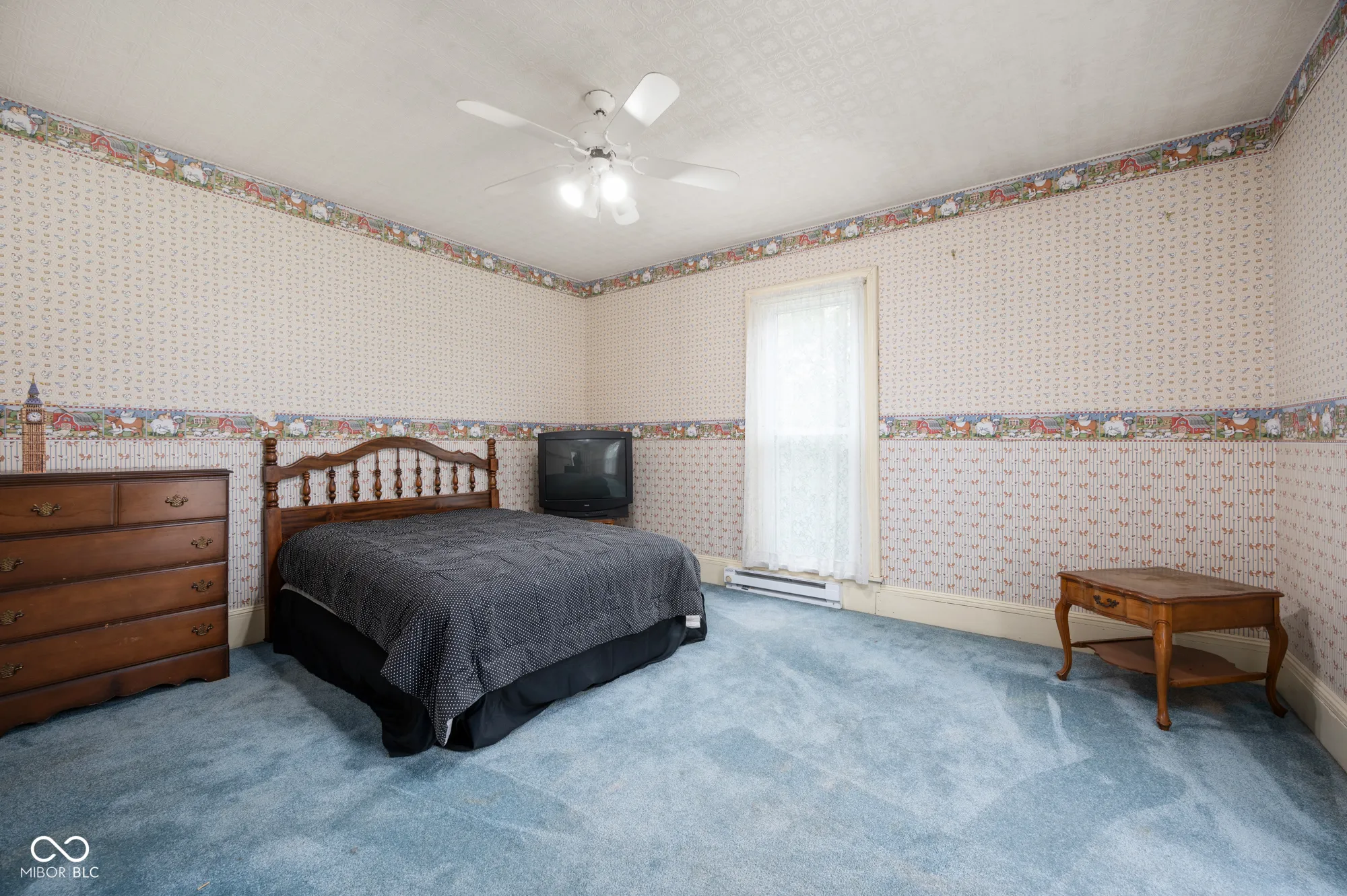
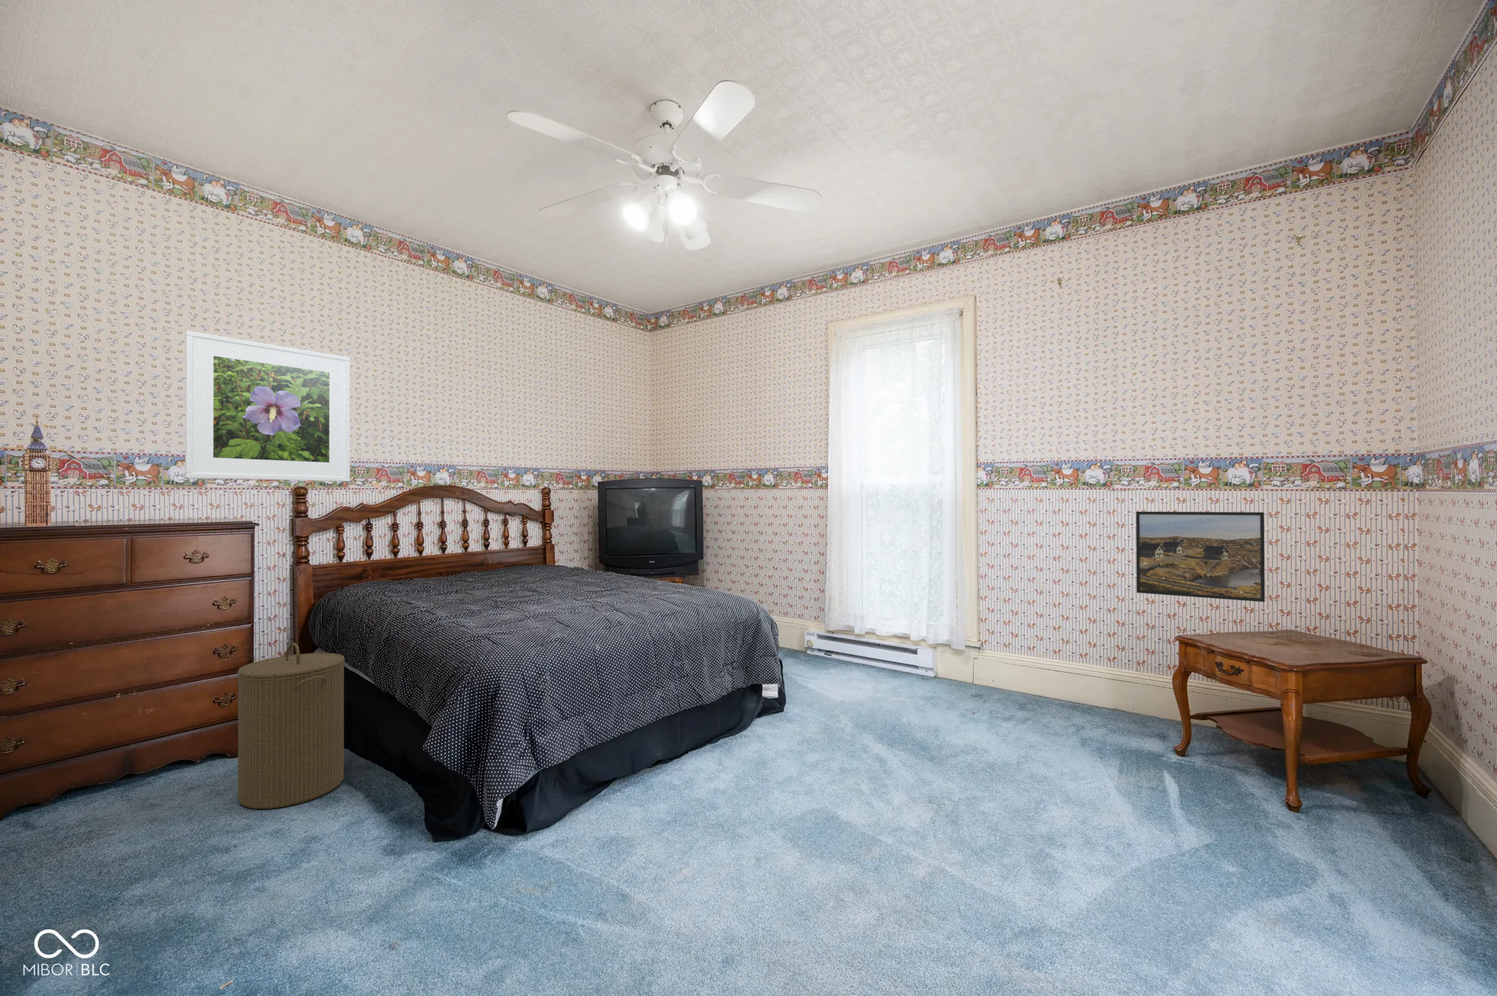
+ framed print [184,330,351,482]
+ laundry hamper [237,643,345,809]
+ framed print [1136,511,1266,602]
